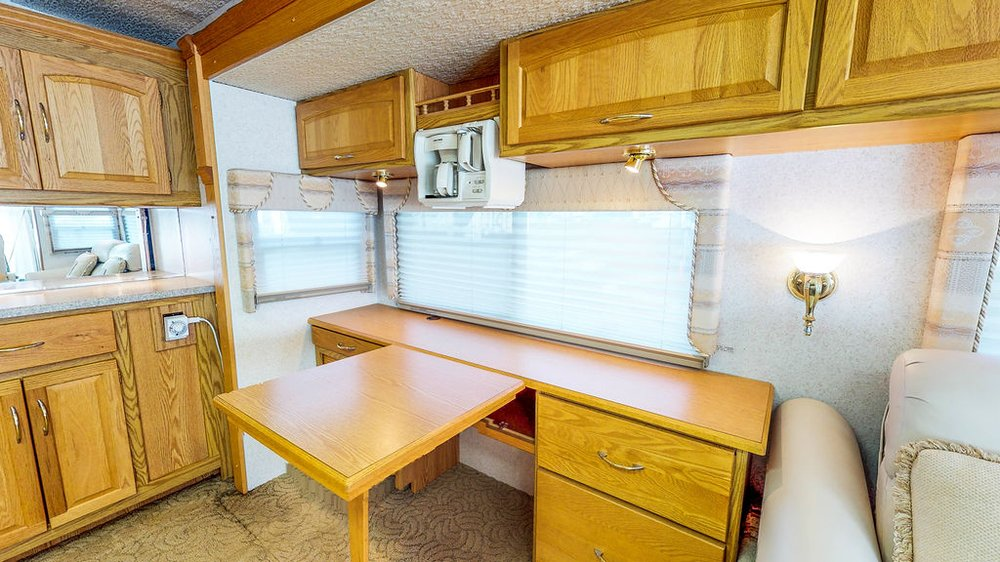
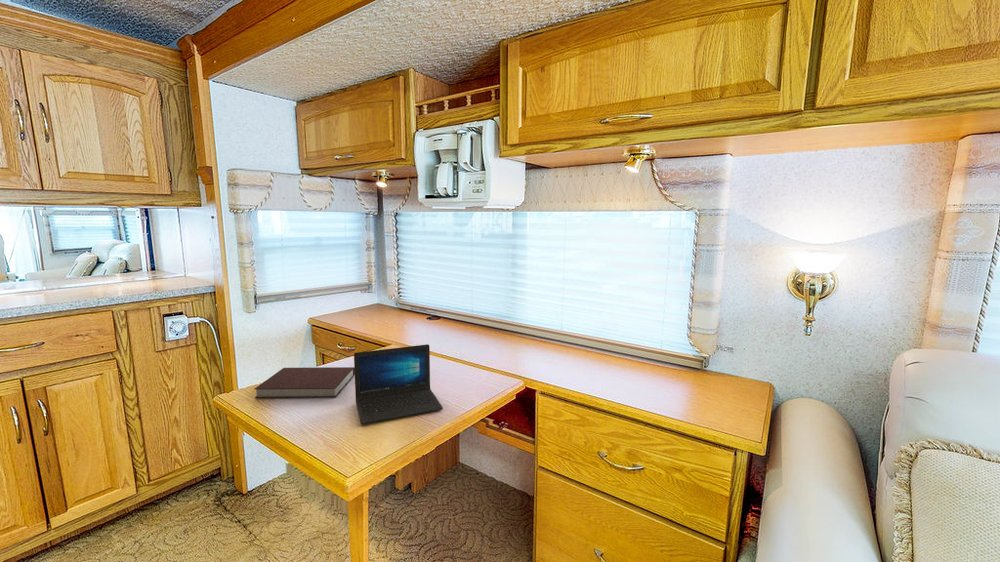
+ notebook [254,366,355,399]
+ laptop [353,343,444,425]
